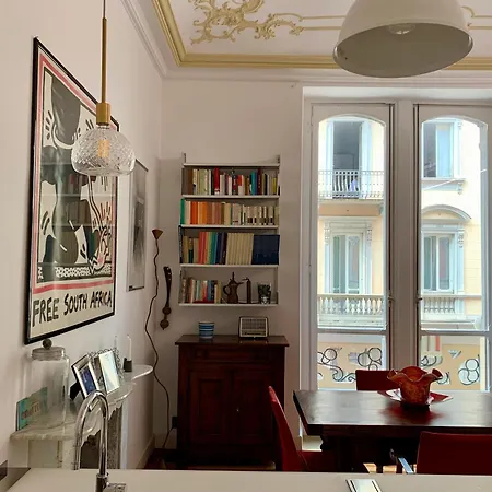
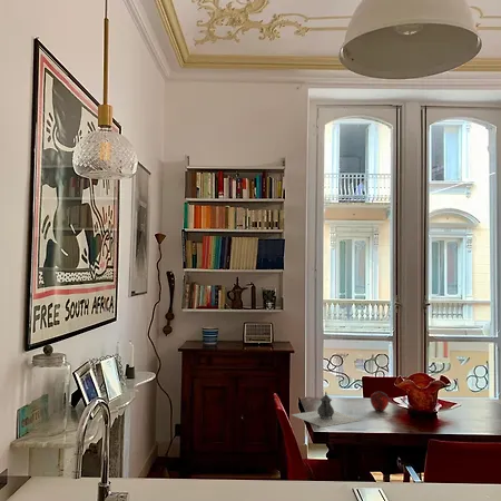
+ teapot [289,391,362,428]
+ apple [369,391,390,412]
